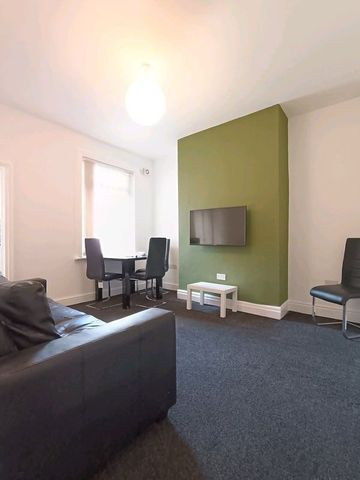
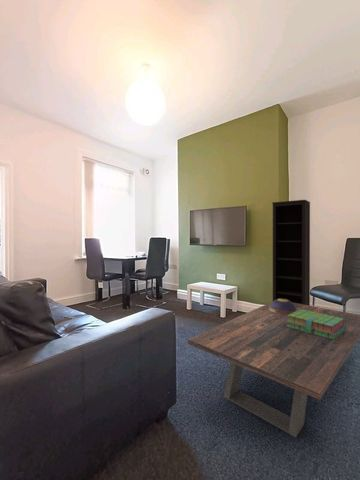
+ bookcase [271,199,311,306]
+ decorative bowl [269,299,297,315]
+ stack of books [286,309,346,340]
+ coffee table [187,301,360,438]
